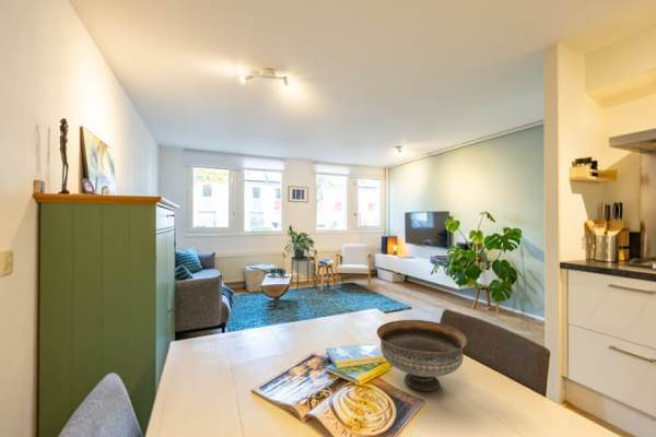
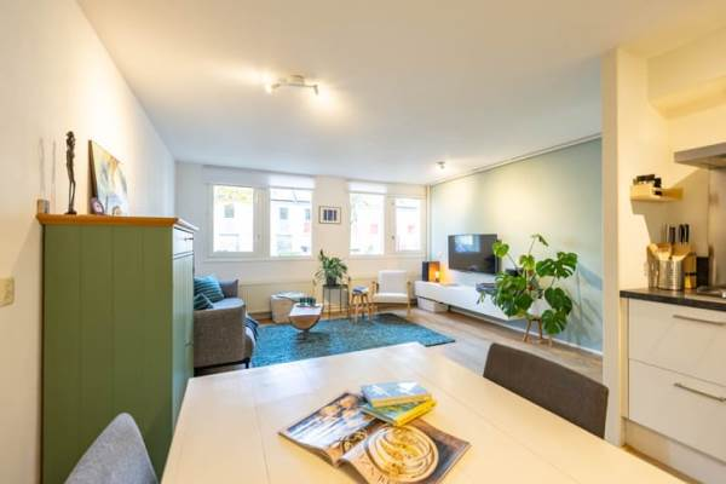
- bowl [376,319,468,392]
